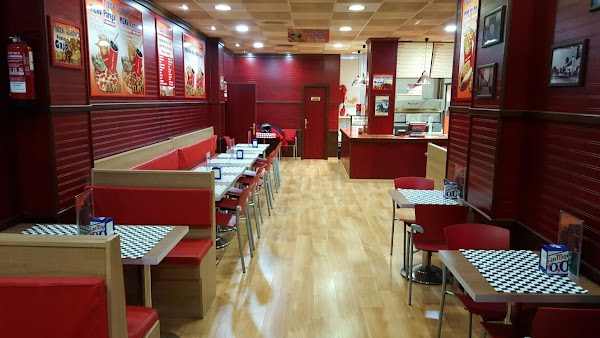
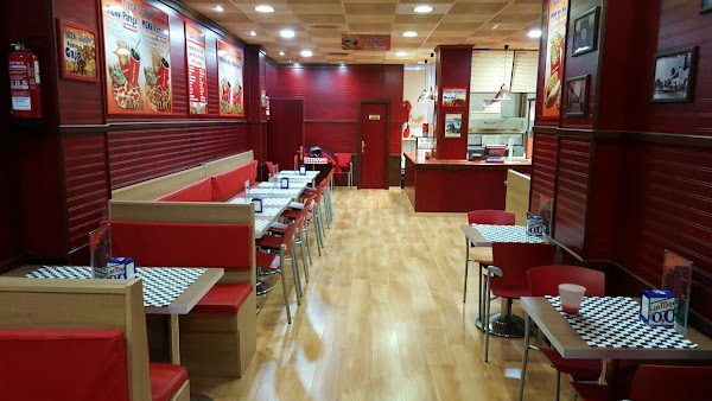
+ cup [558,282,586,314]
